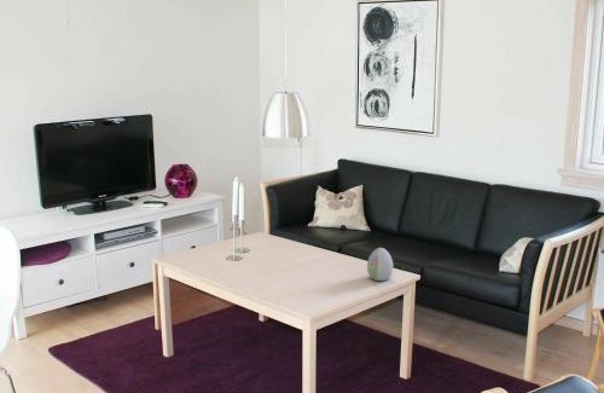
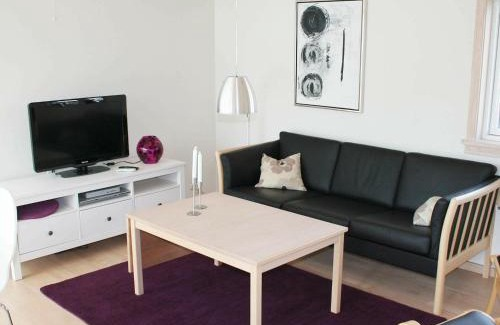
- decorative egg [366,247,394,282]
